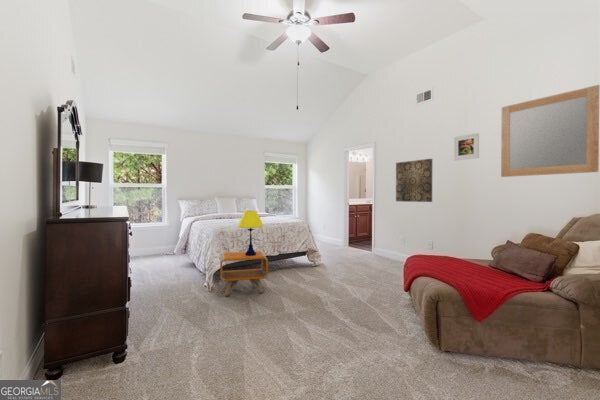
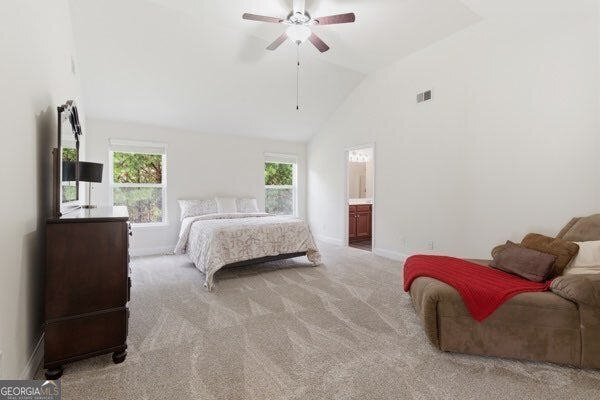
- nightstand [219,250,269,297]
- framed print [453,132,480,161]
- home mirror [500,84,600,178]
- table lamp [237,210,265,256]
- wall art [395,158,433,203]
